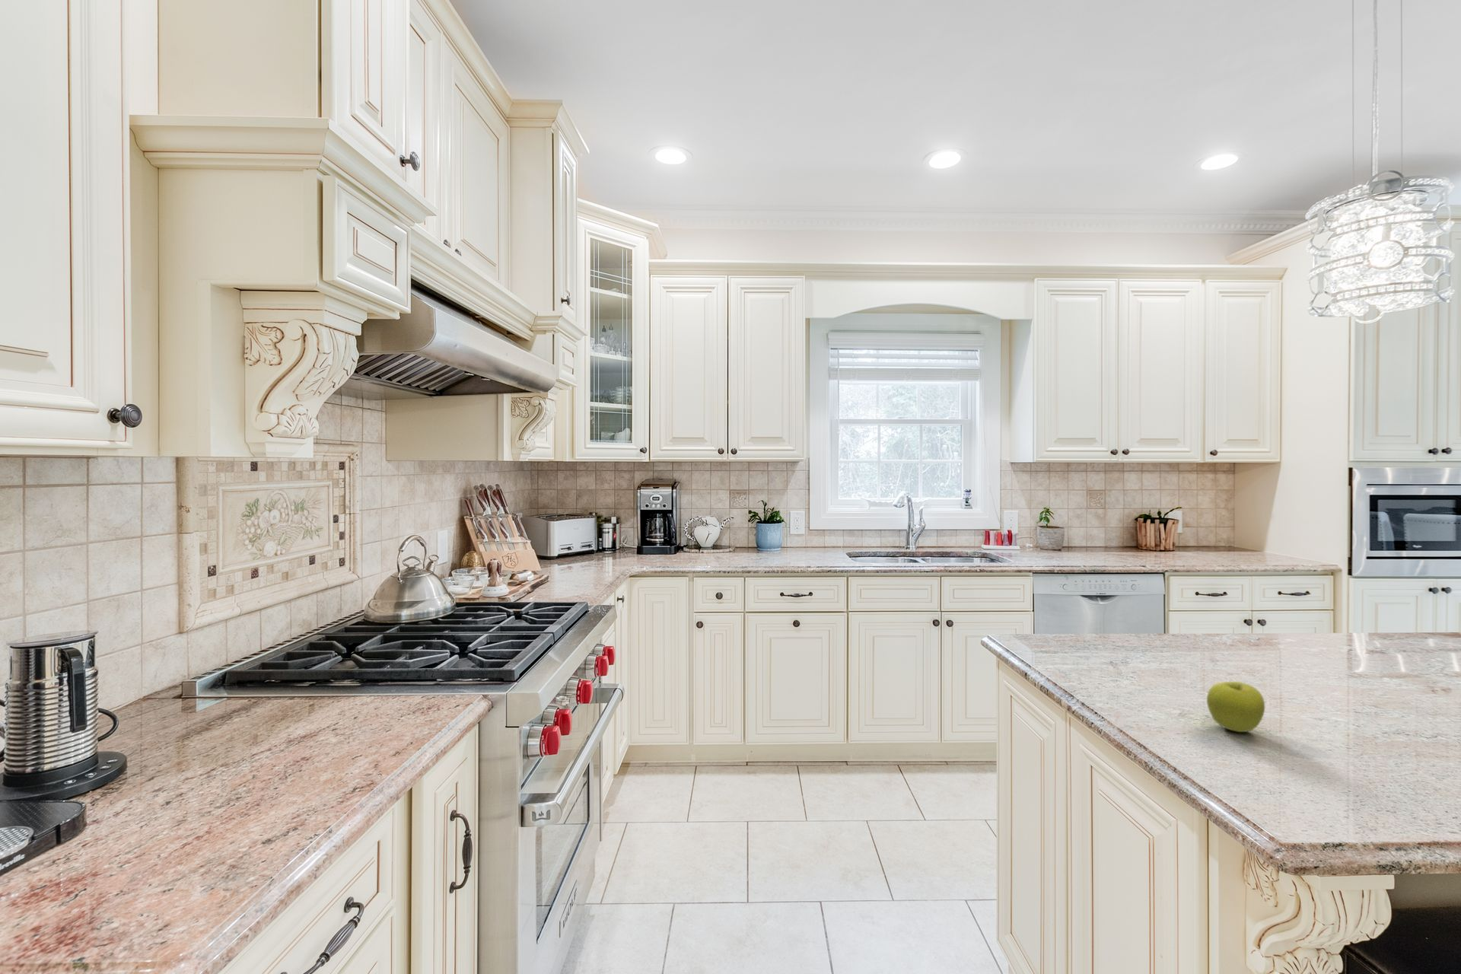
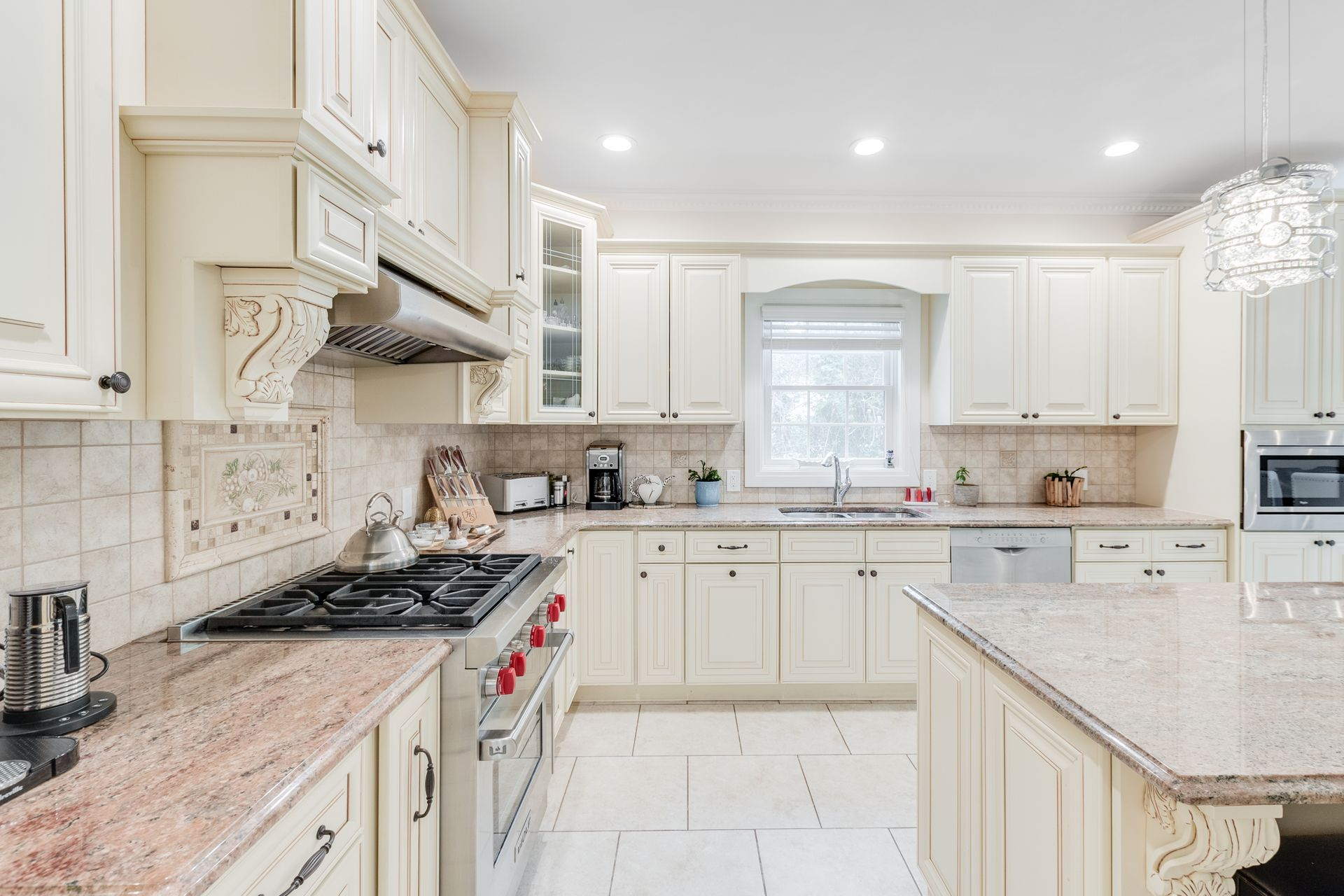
- fruit [1207,680,1265,733]
